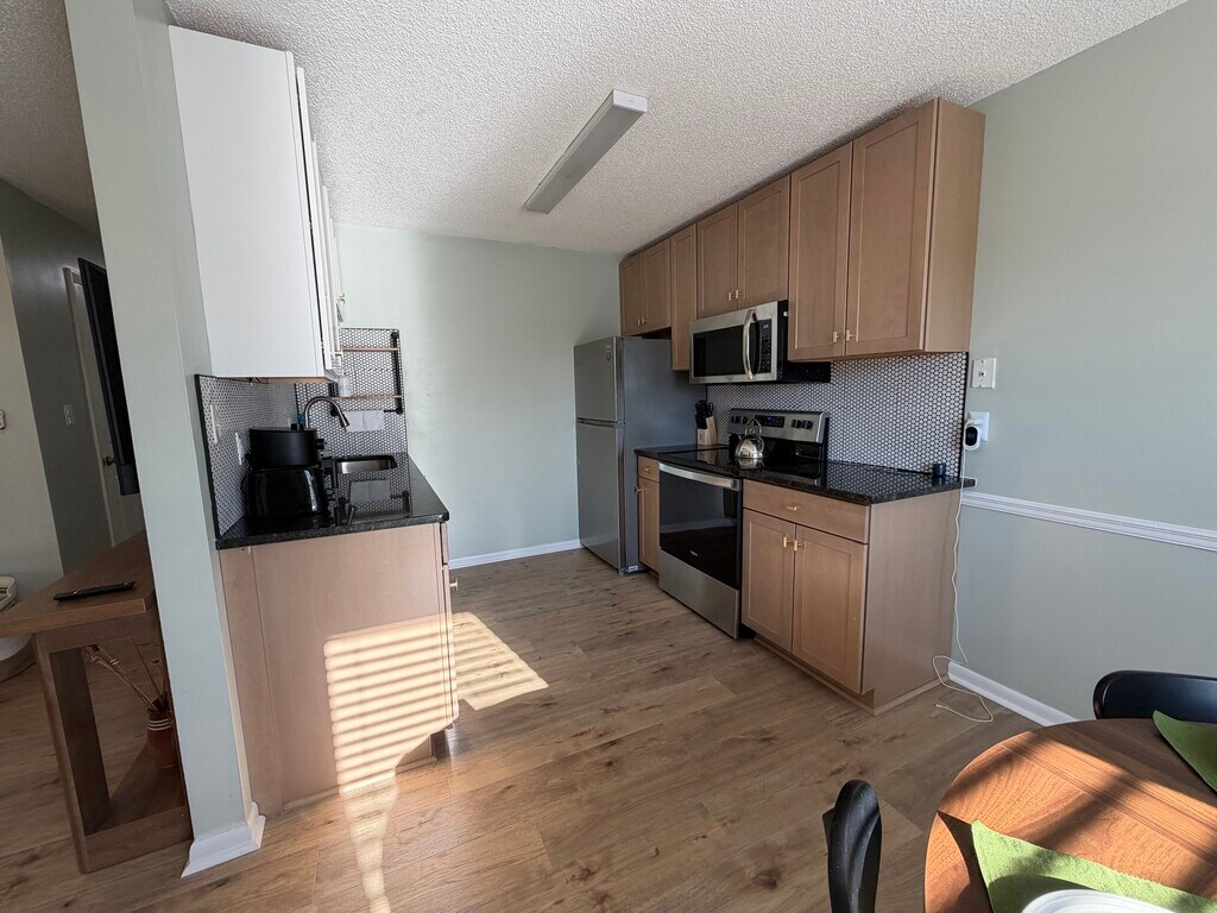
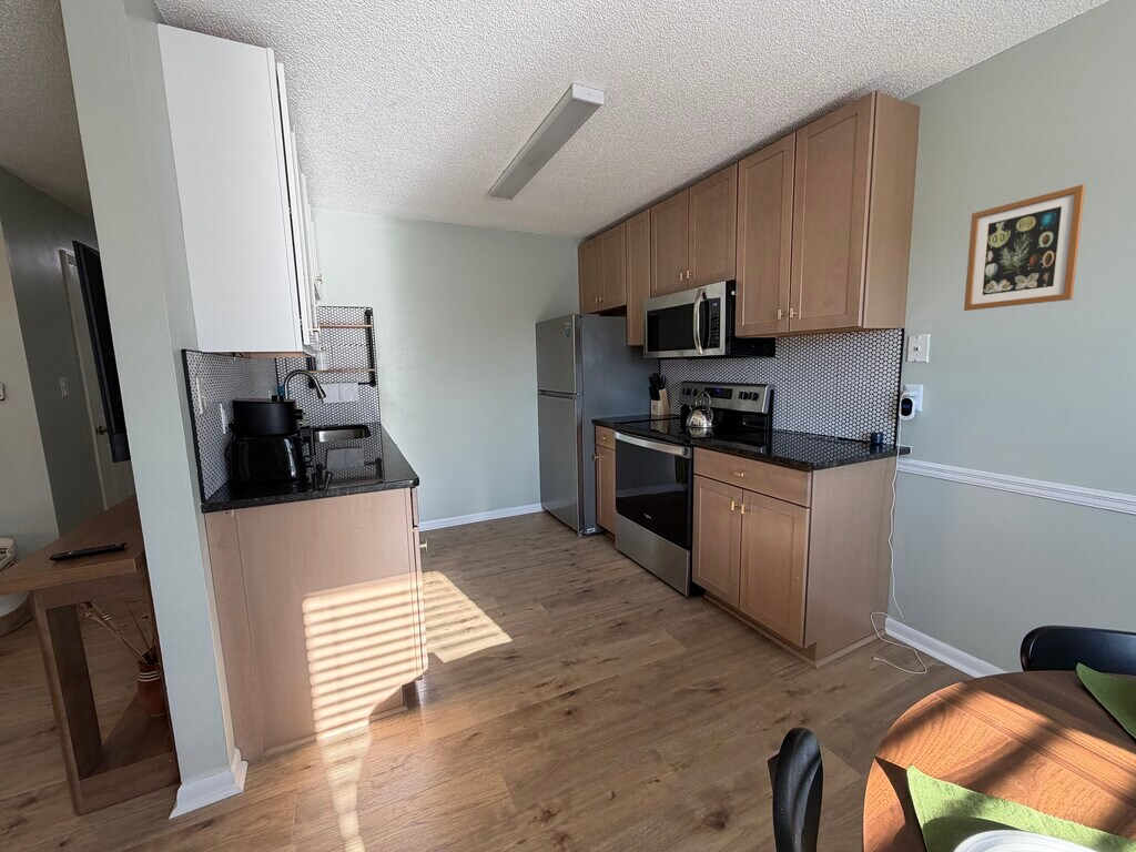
+ wall art [963,183,1086,312]
